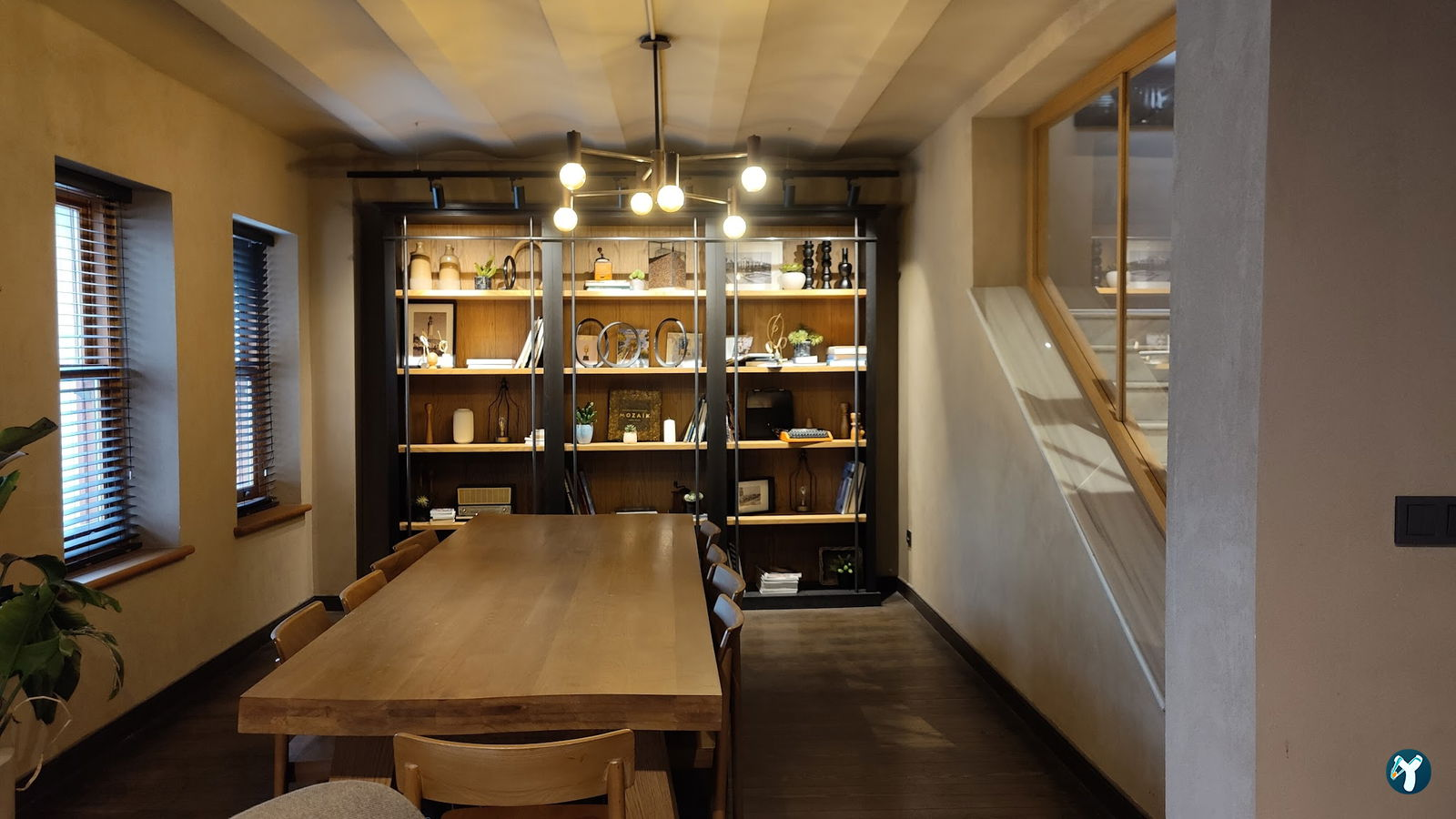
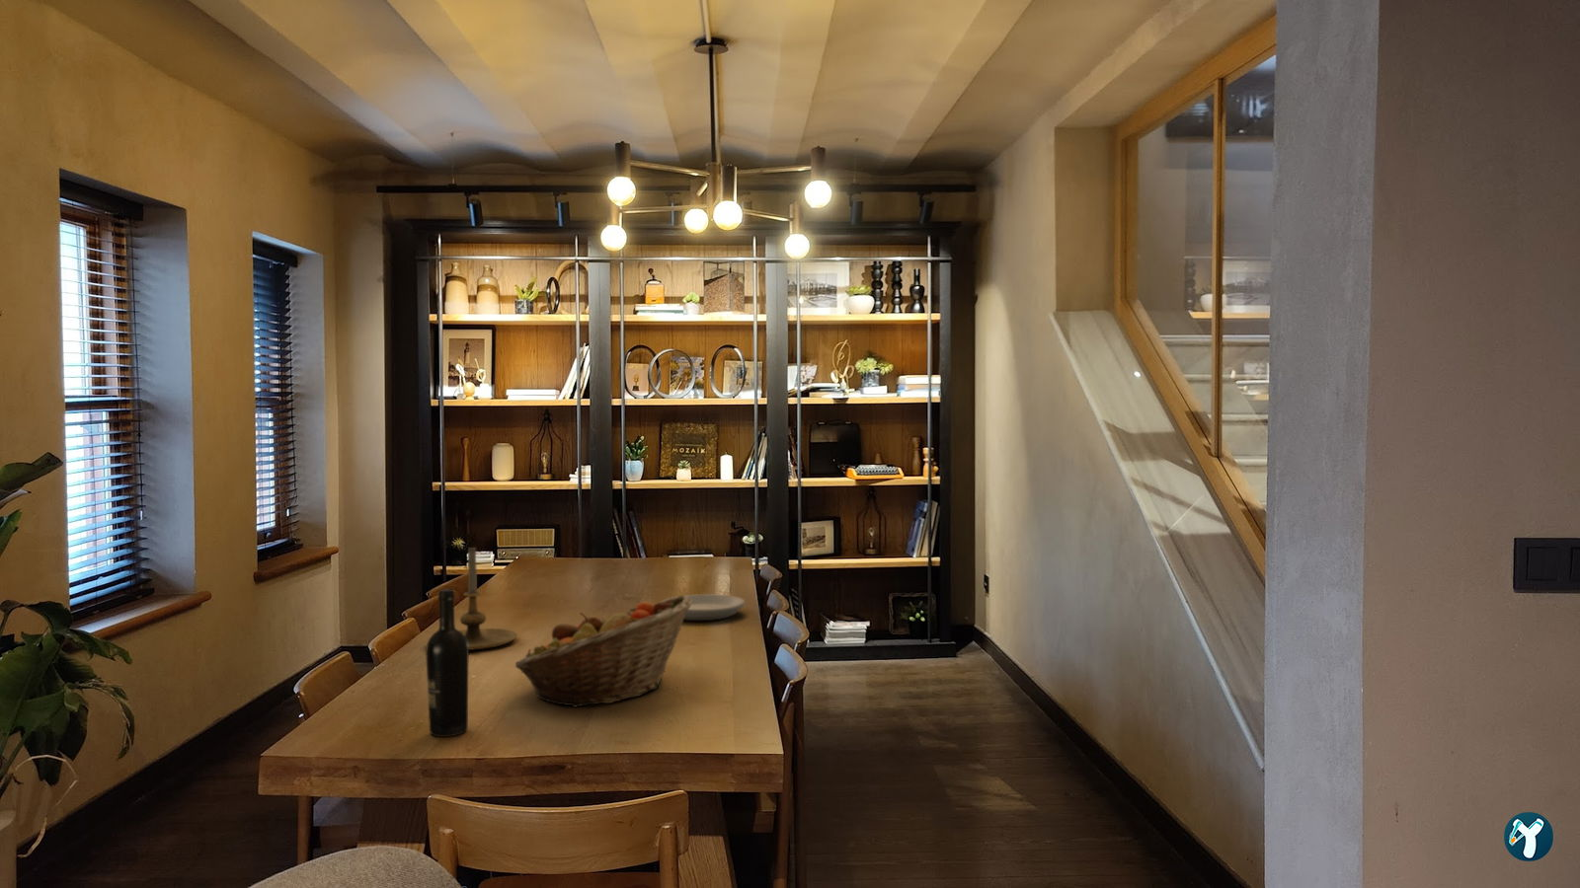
+ wine bottle [424,588,470,738]
+ plate [662,593,747,621]
+ fruit basket [514,594,692,708]
+ candle holder [428,546,519,652]
